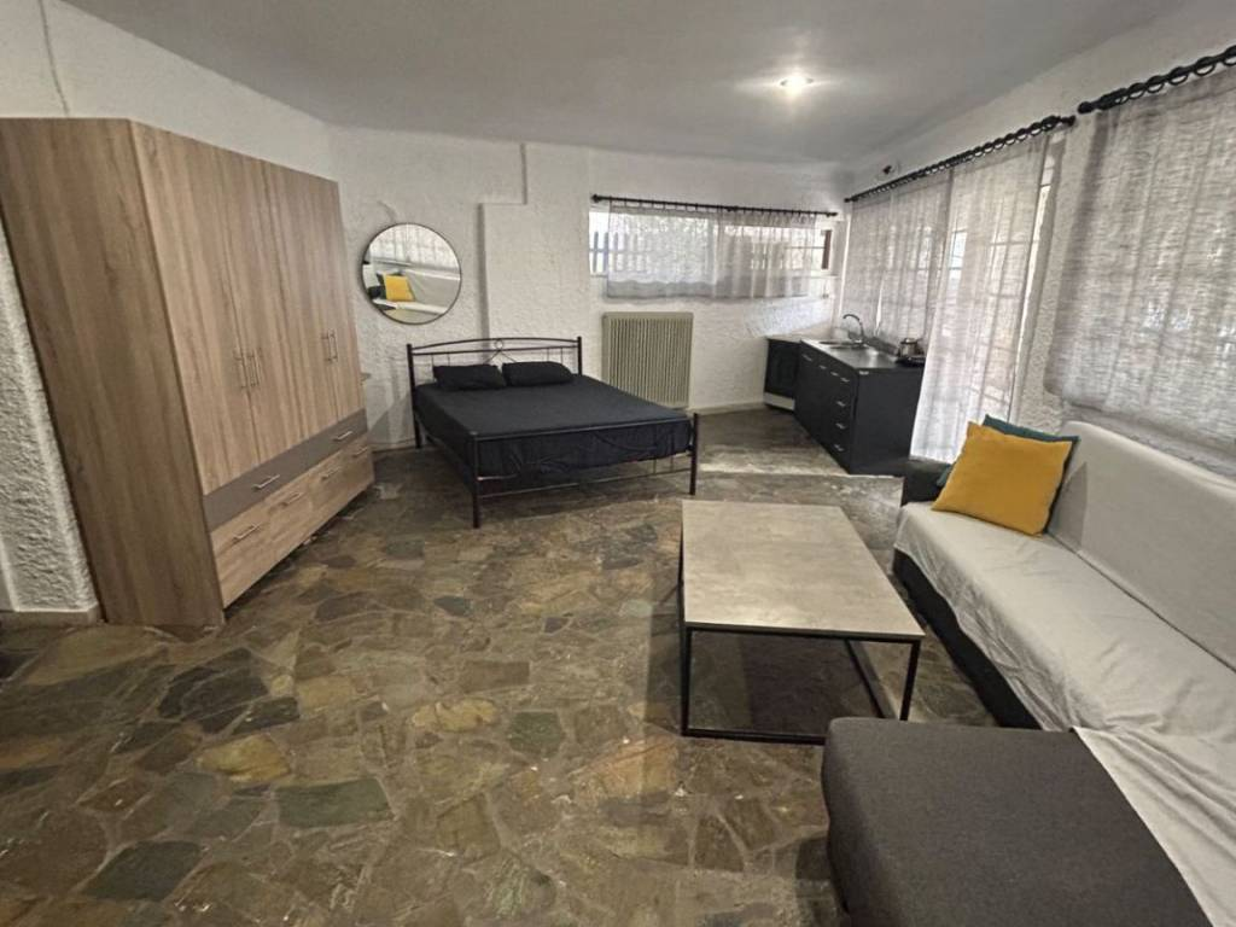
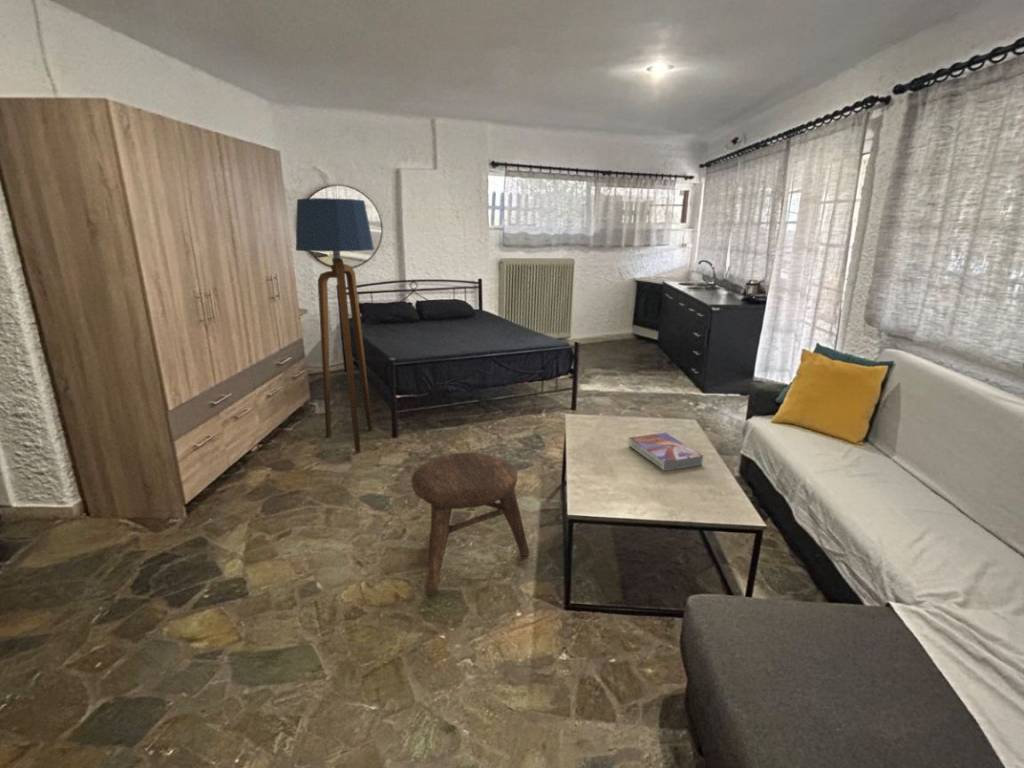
+ textbook [628,432,704,472]
+ floor lamp [295,197,375,453]
+ stool [411,452,530,597]
